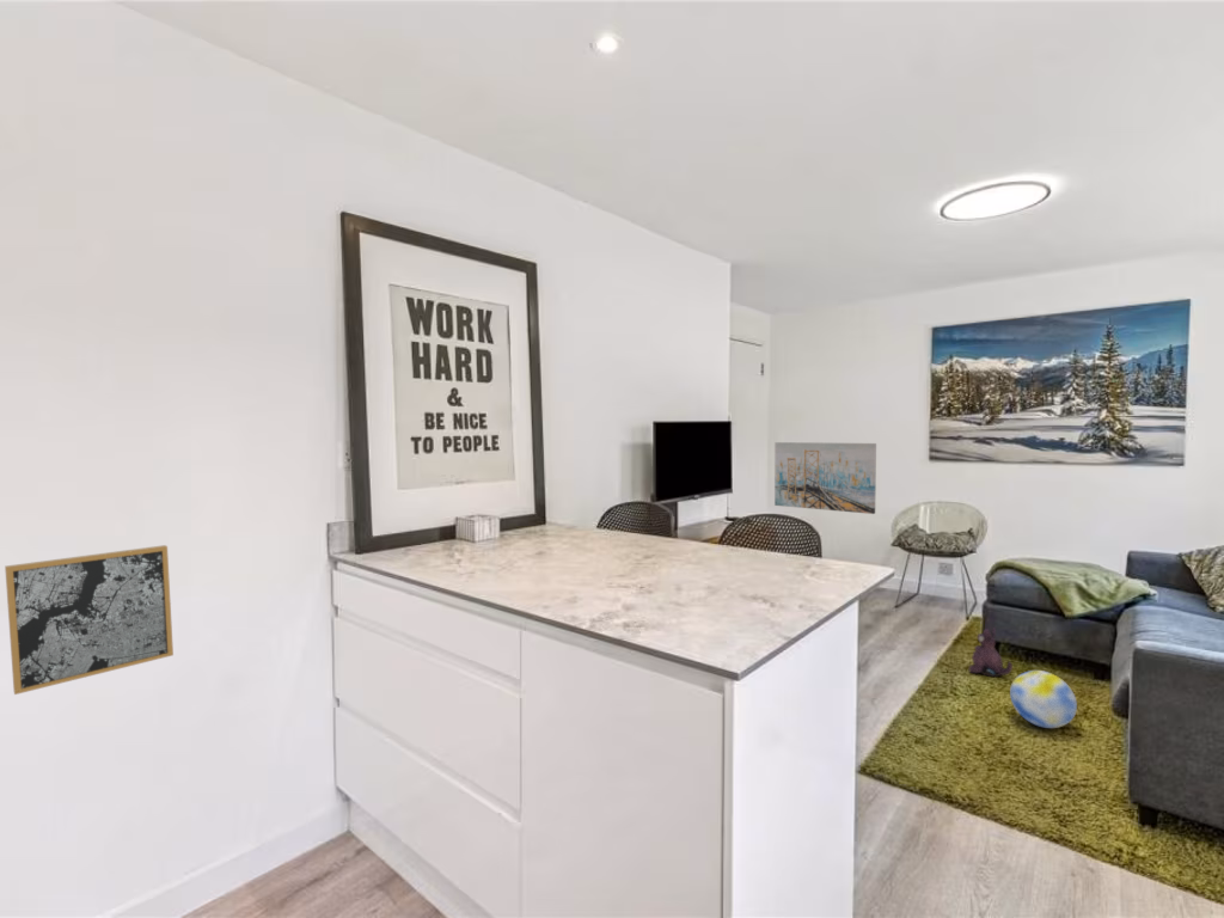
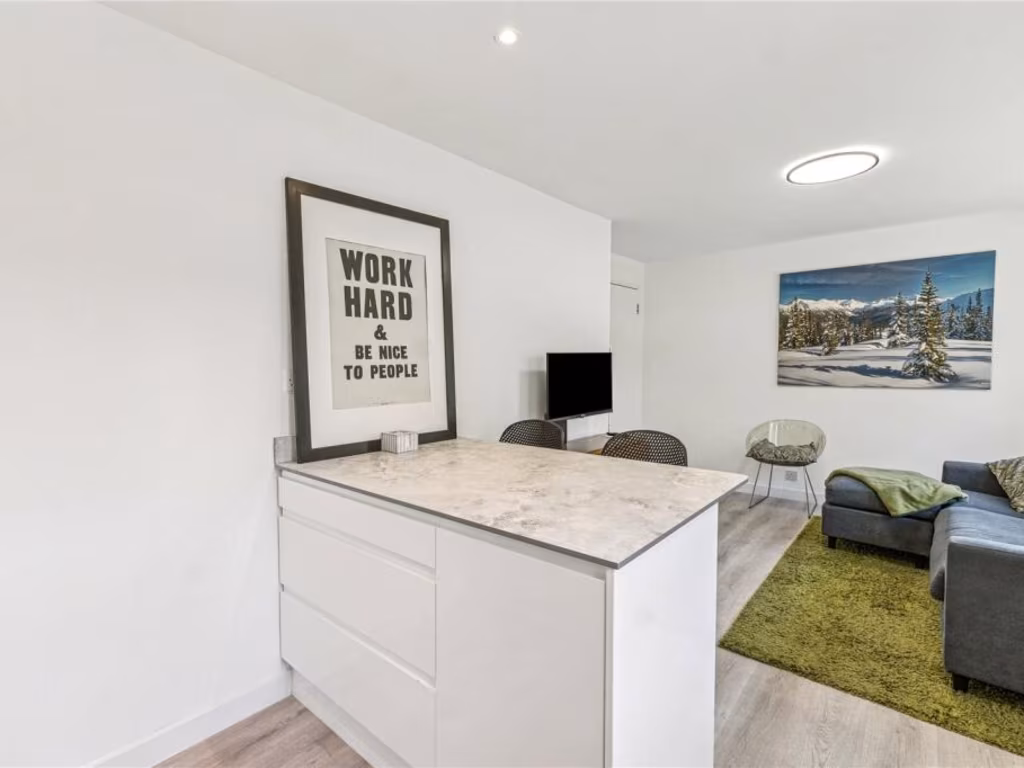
- wall art [773,441,877,515]
- wall art [4,544,175,696]
- plush toy [968,626,1014,678]
- ball [1009,669,1078,729]
